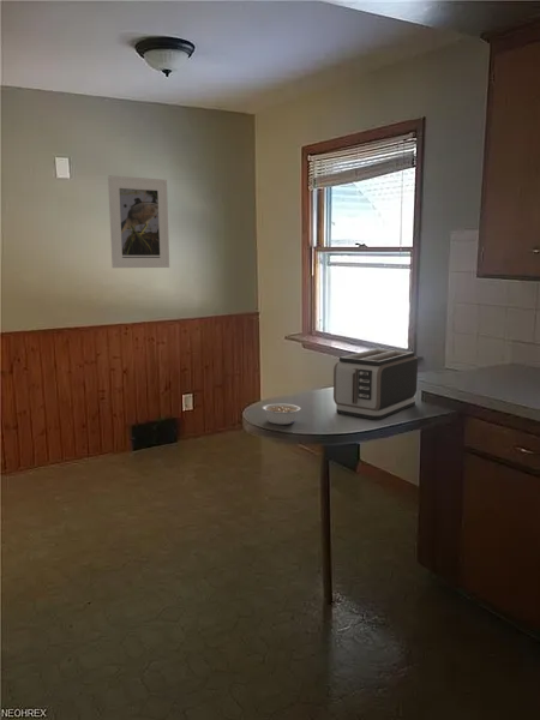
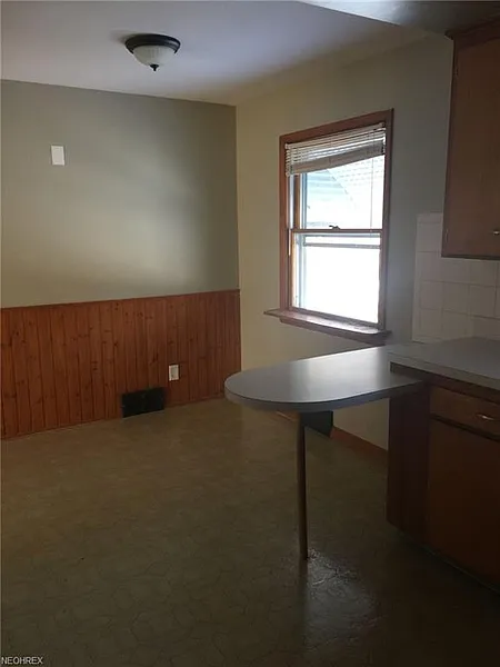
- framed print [107,174,170,269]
- toaster [332,348,419,420]
- legume [260,402,301,426]
